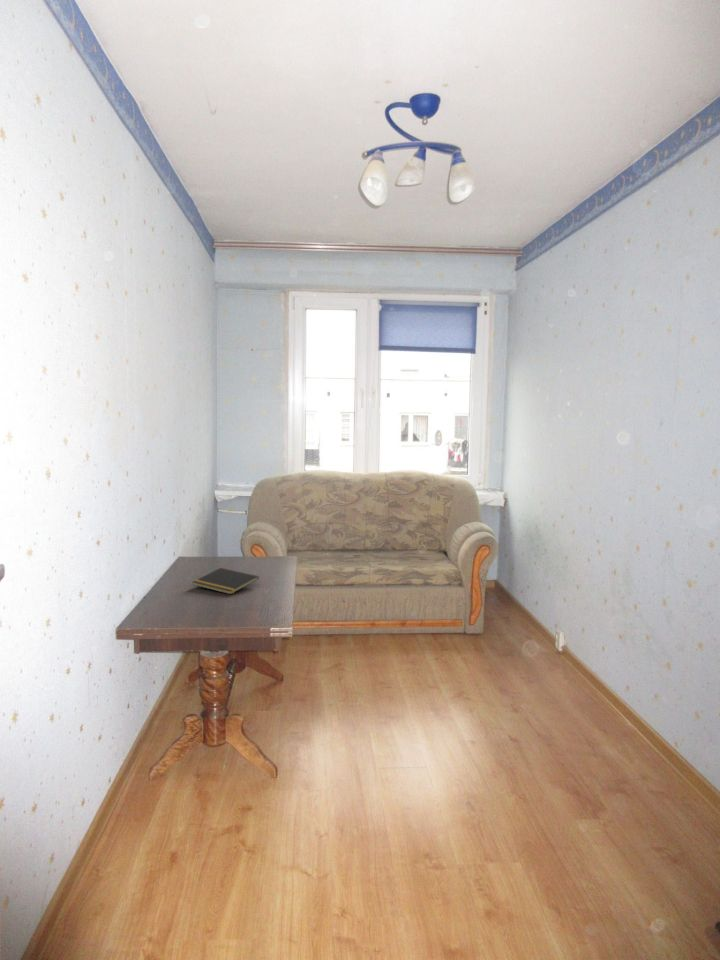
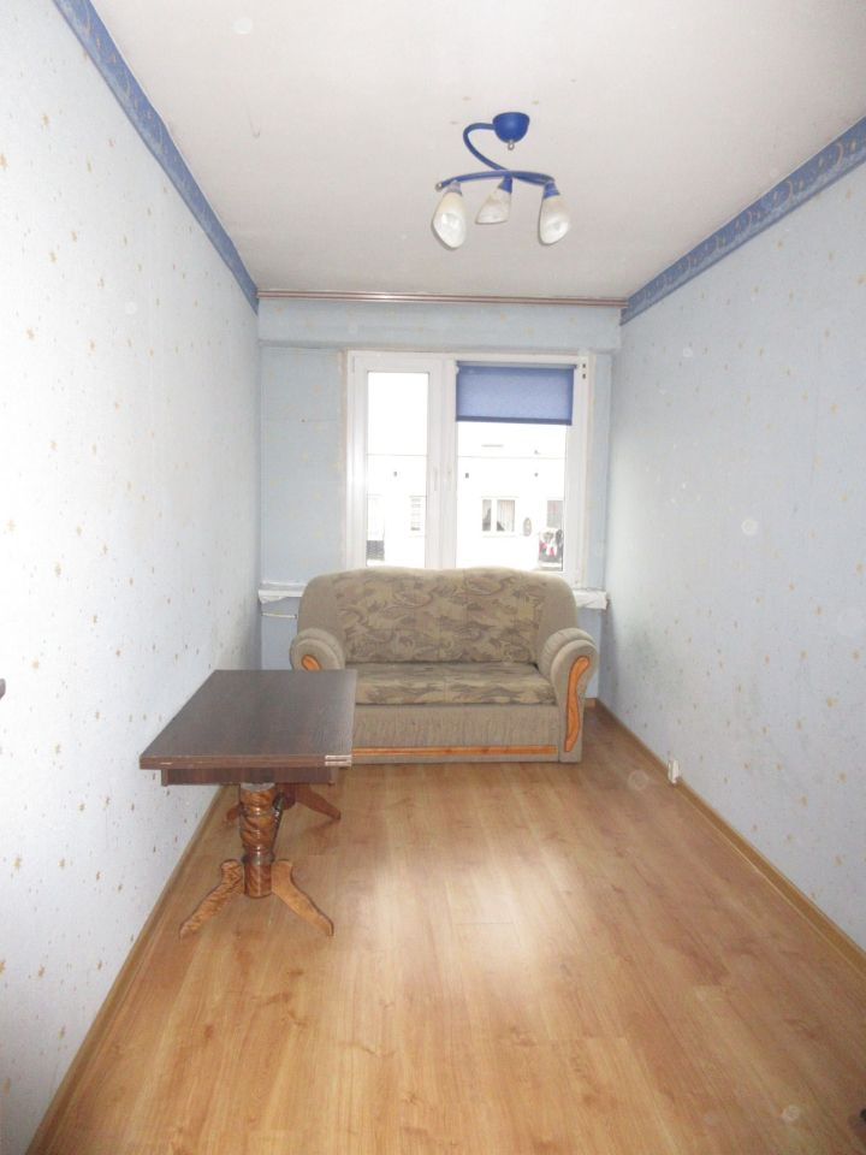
- notepad [192,567,260,595]
